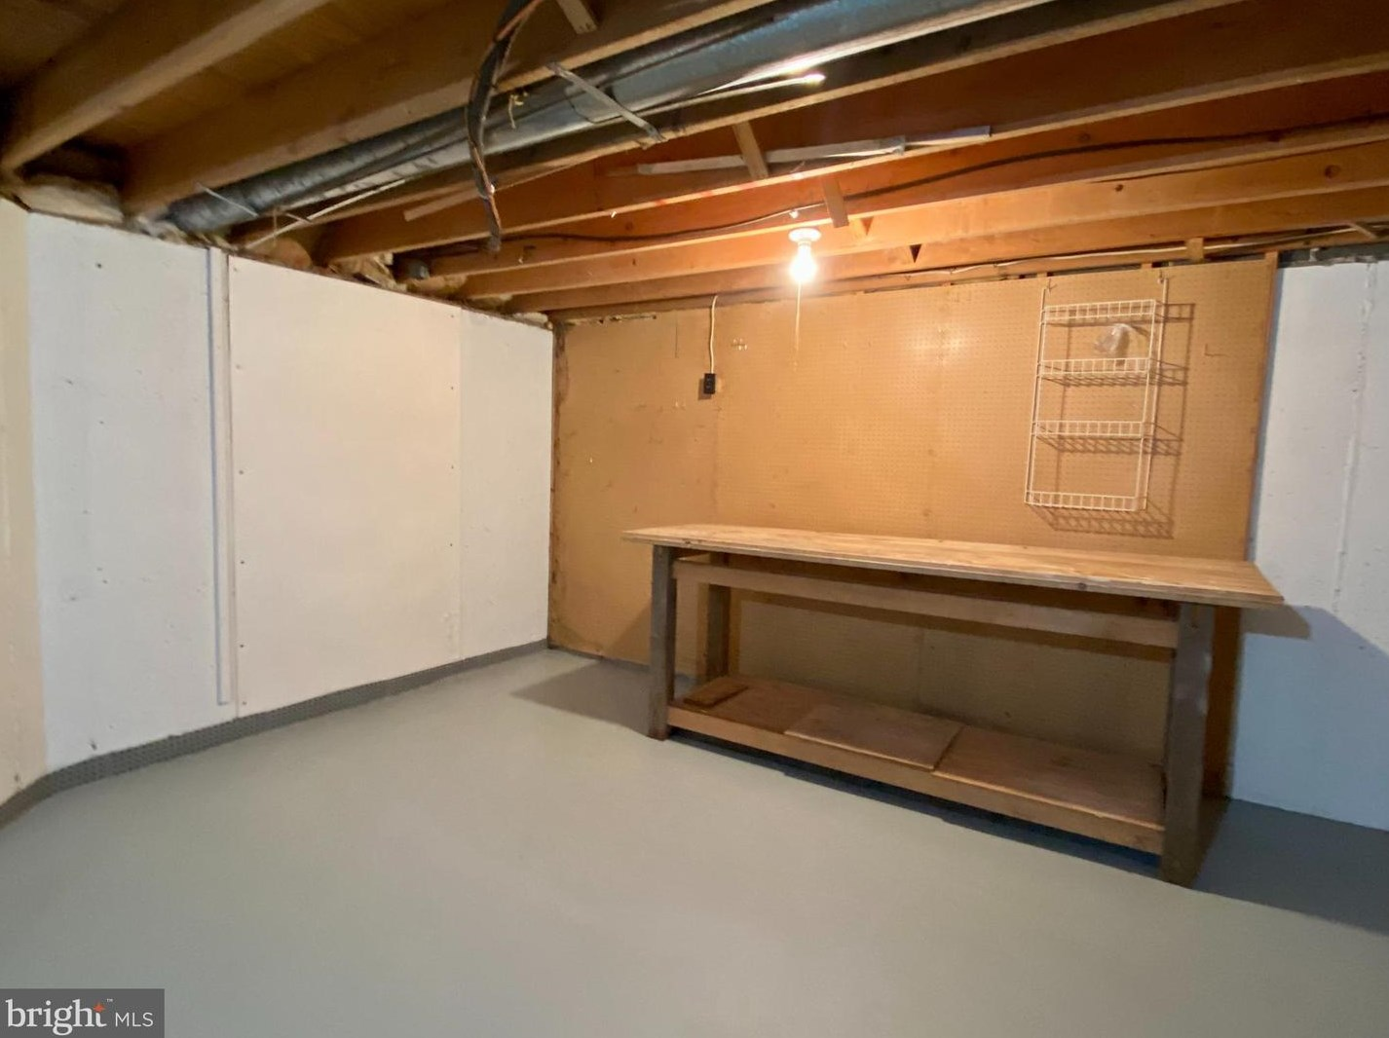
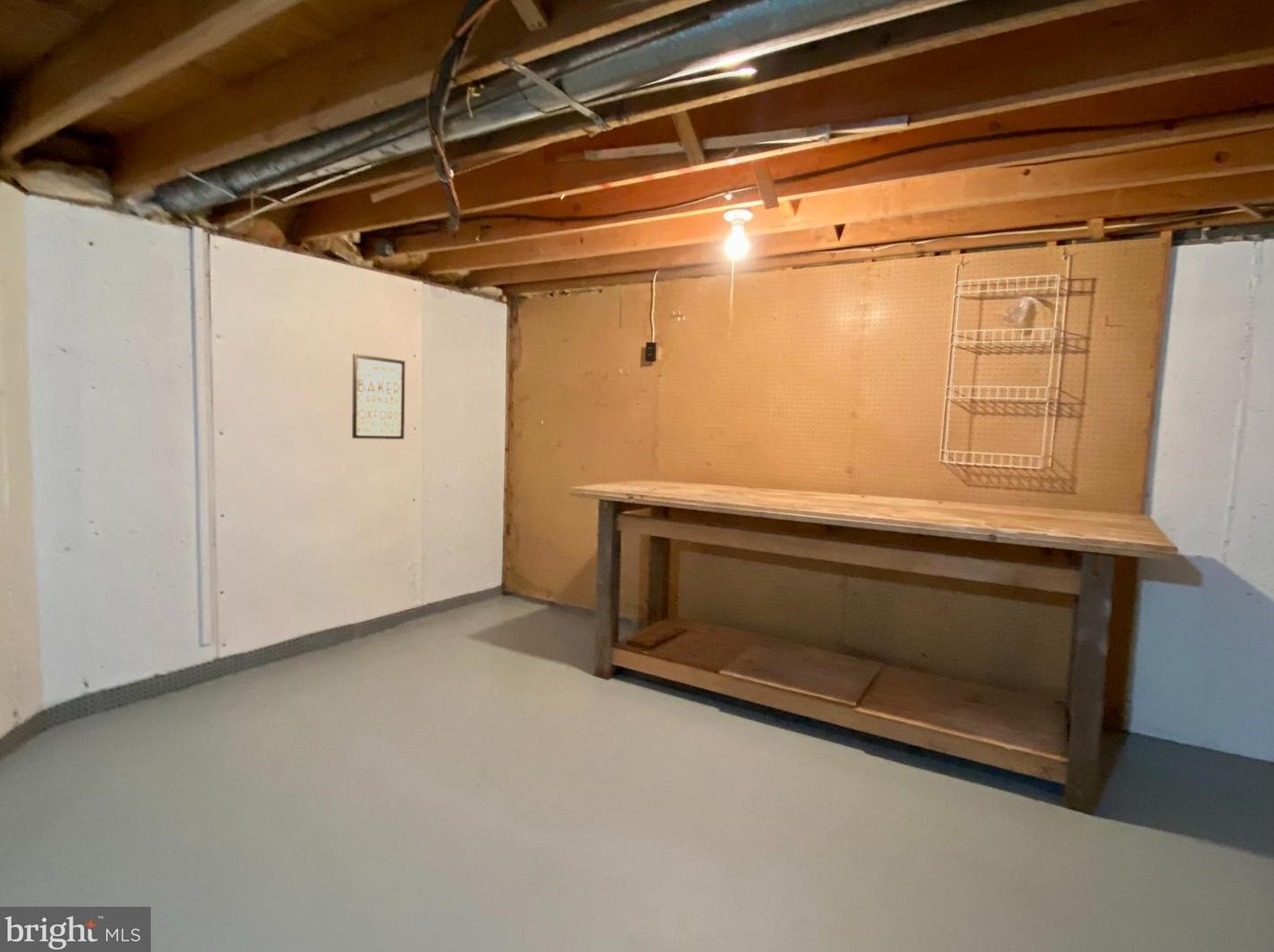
+ wall art [351,353,406,440]
